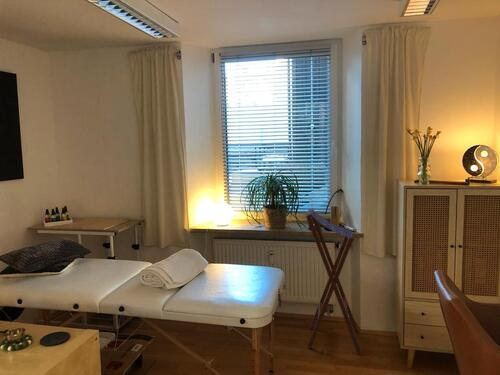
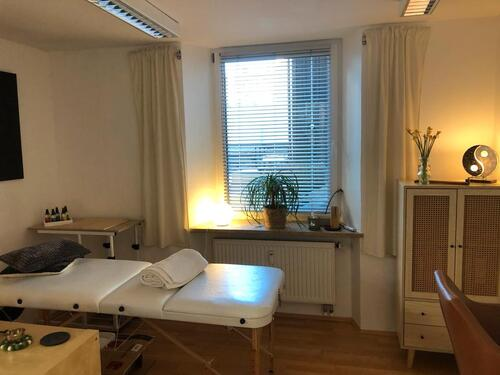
- stool [305,208,362,354]
